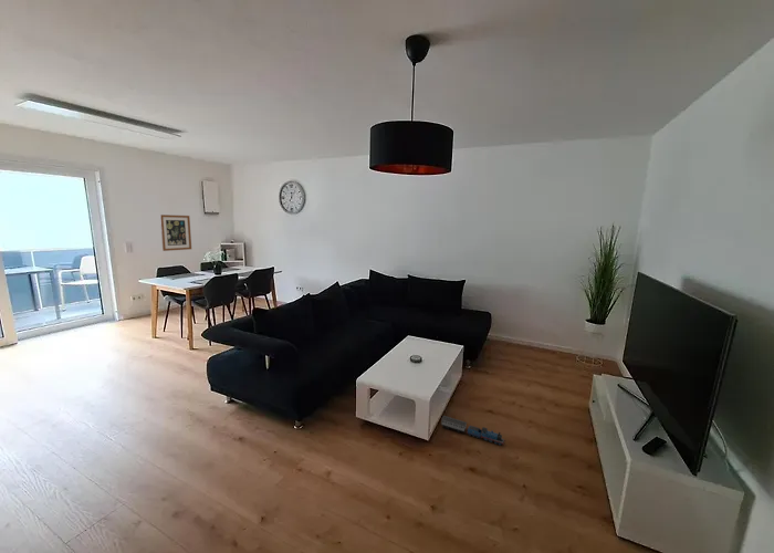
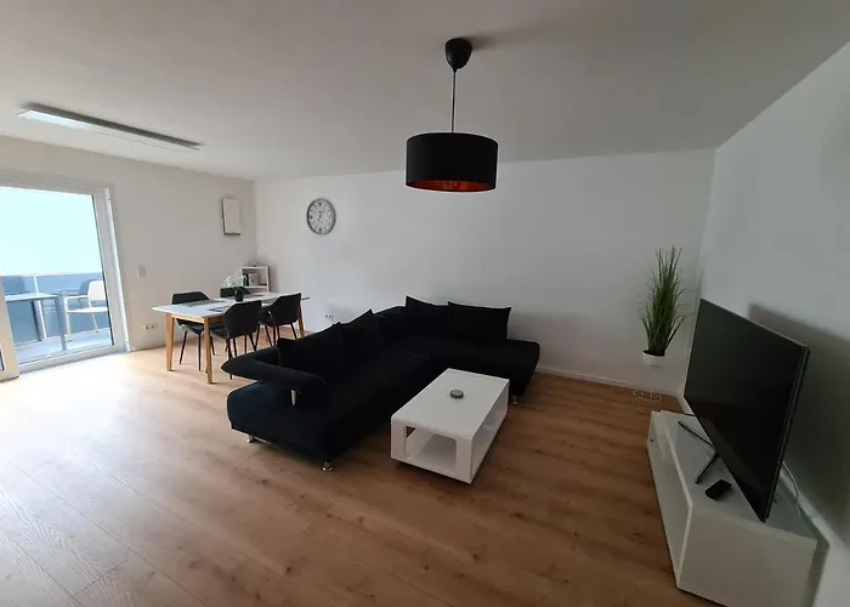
- wall art [159,213,192,252]
- toy train [440,415,506,446]
